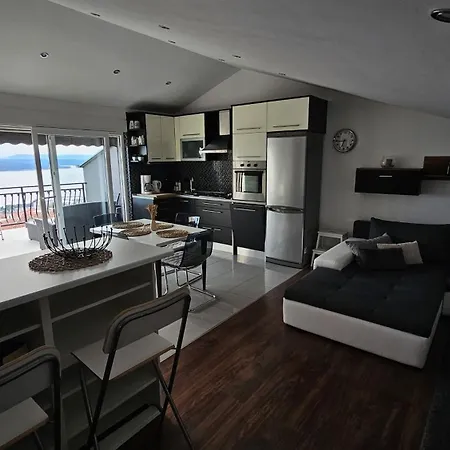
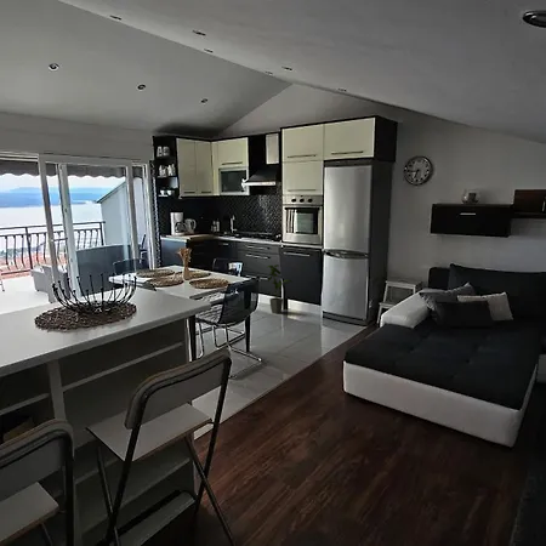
+ house plant [267,263,294,314]
